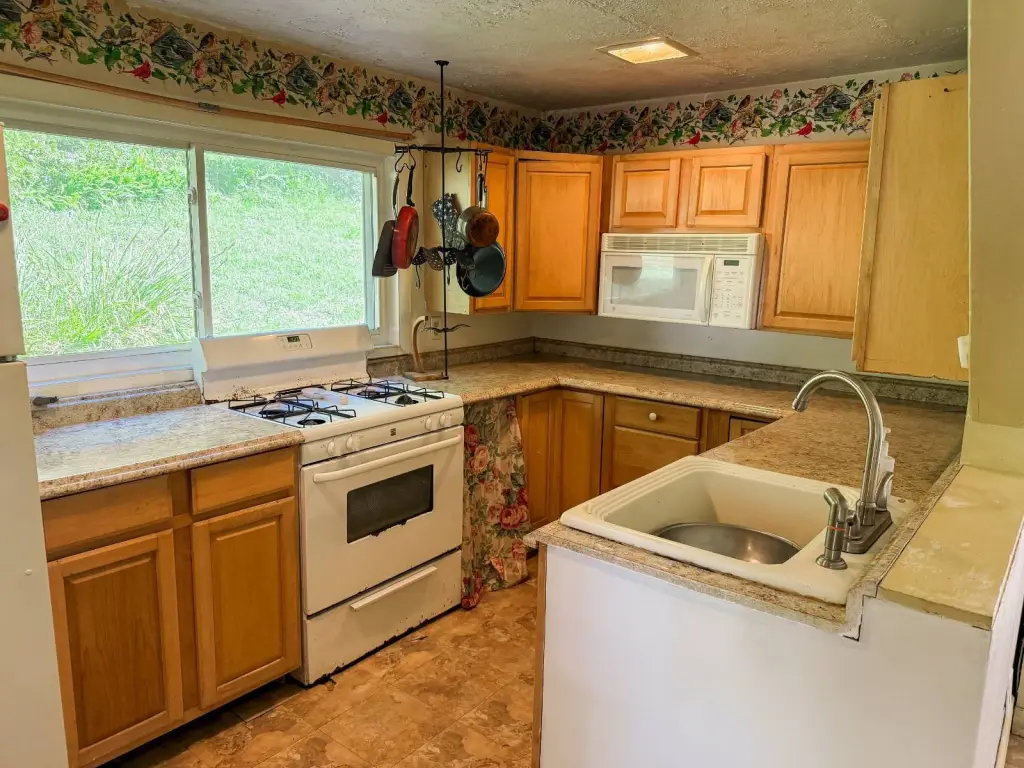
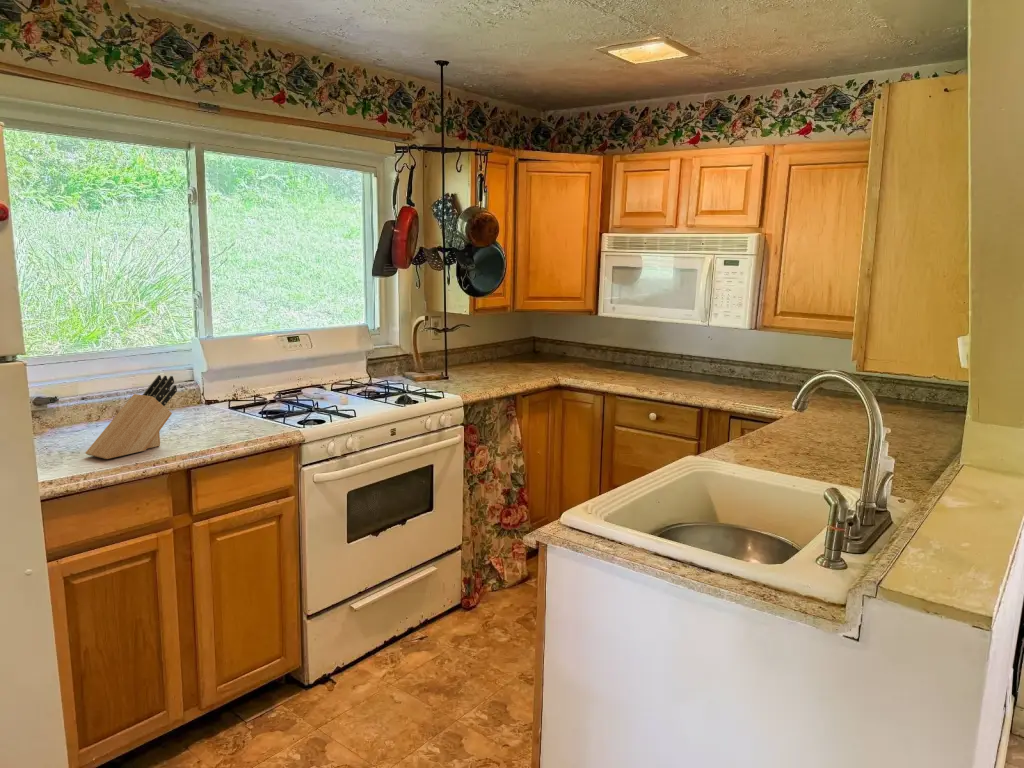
+ knife block [85,374,178,460]
